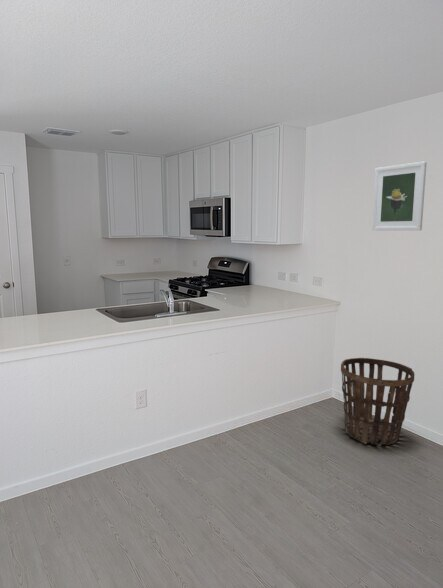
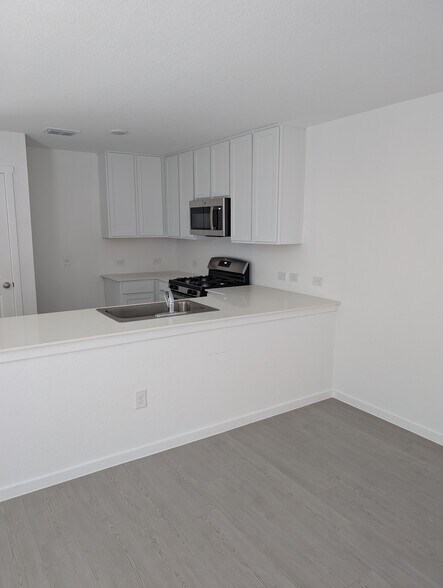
- basket [340,357,416,446]
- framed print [371,161,428,231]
